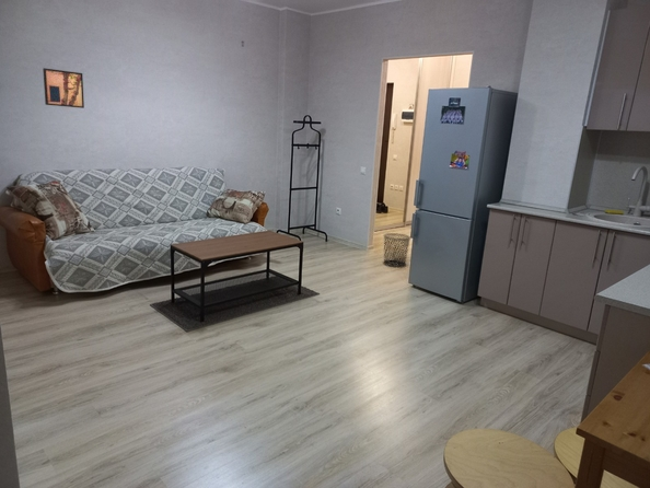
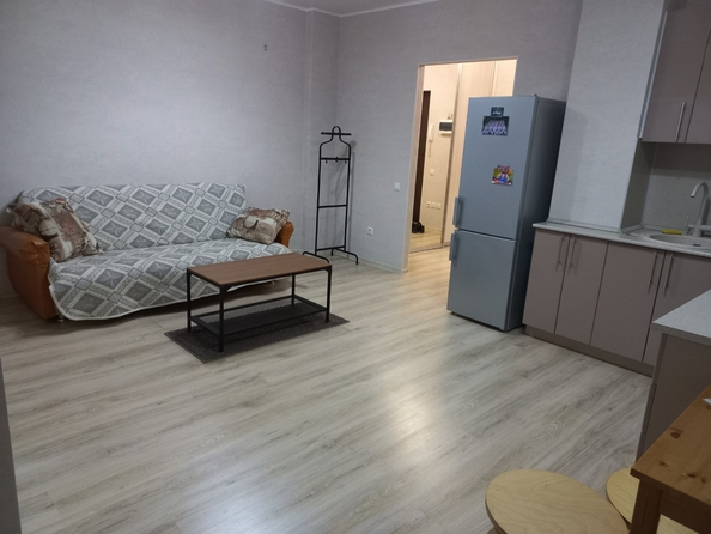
- wall art [42,67,85,109]
- trash can [382,232,411,268]
